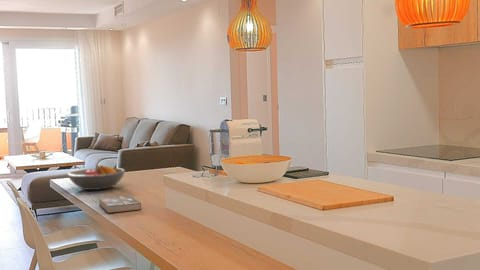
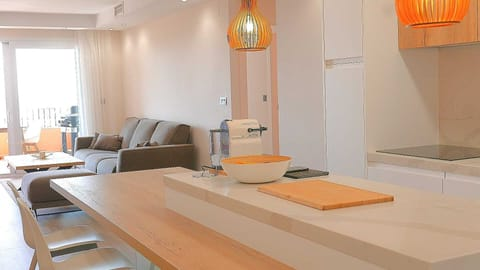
- book [98,195,142,214]
- fruit bowl [66,164,126,191]
